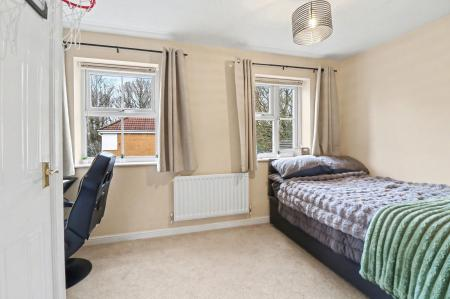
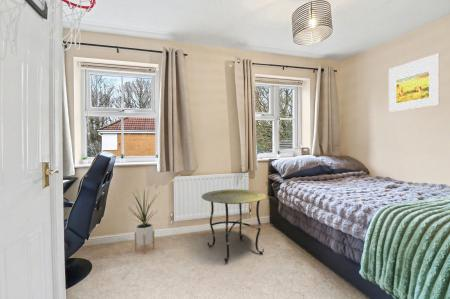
+ side table [201,188,267,264]
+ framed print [388,52,440,113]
+ house plant [126,187,161,254]
